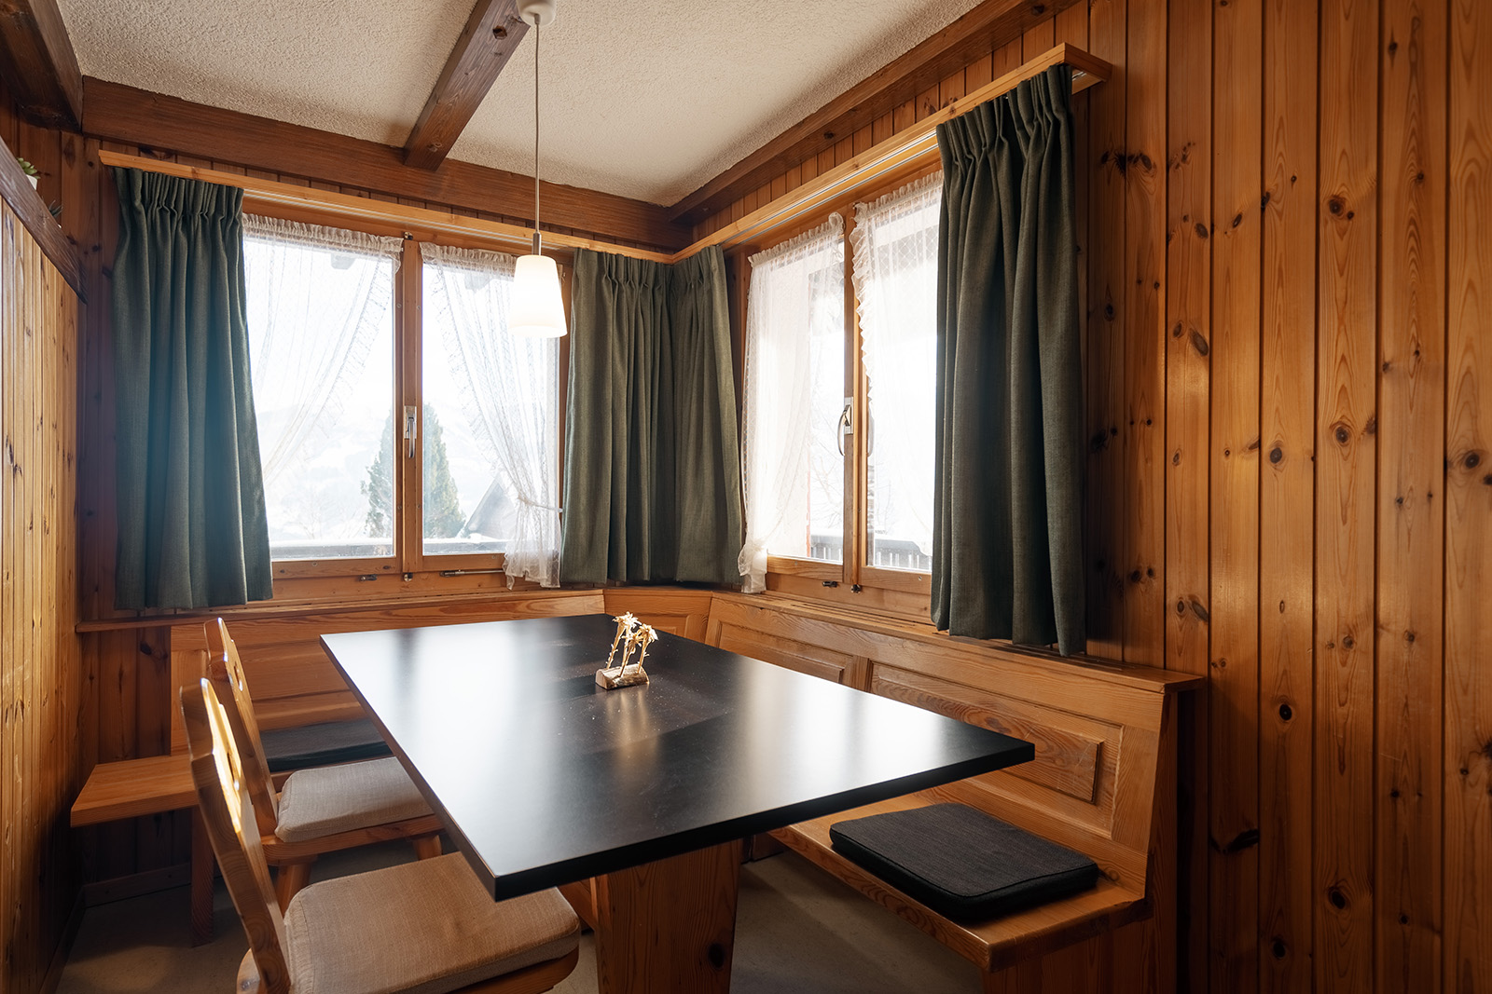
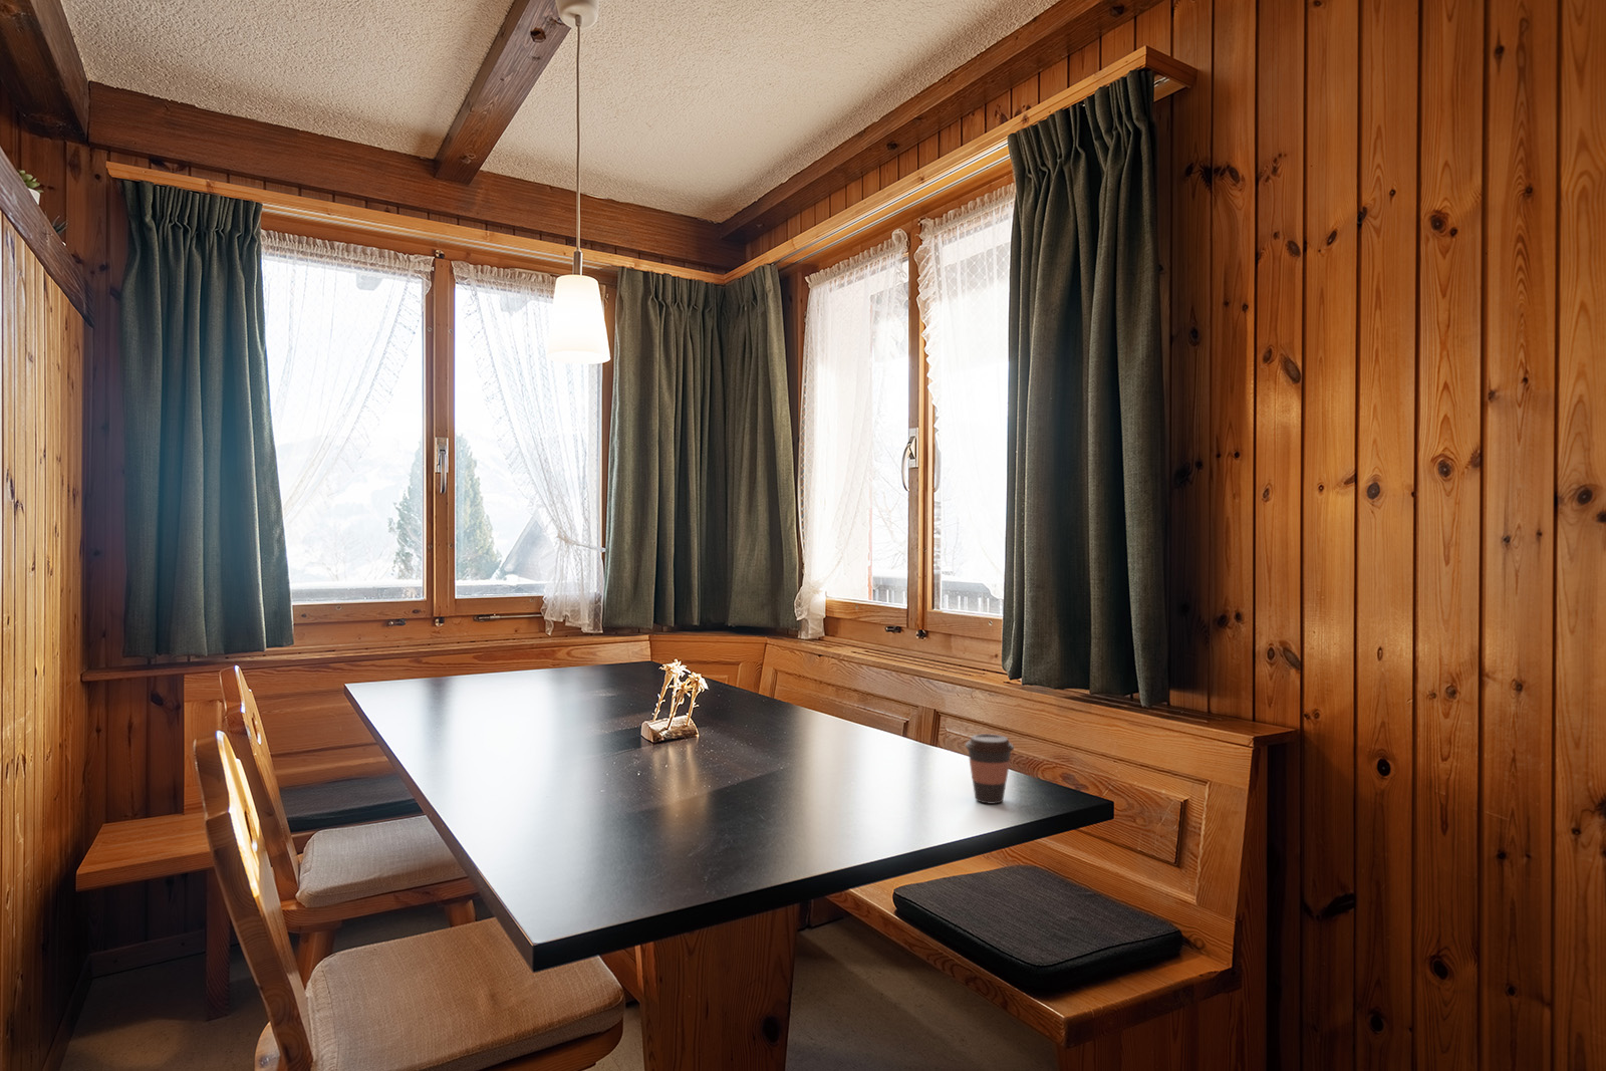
+ coffee cup [963,733,1015,804]
